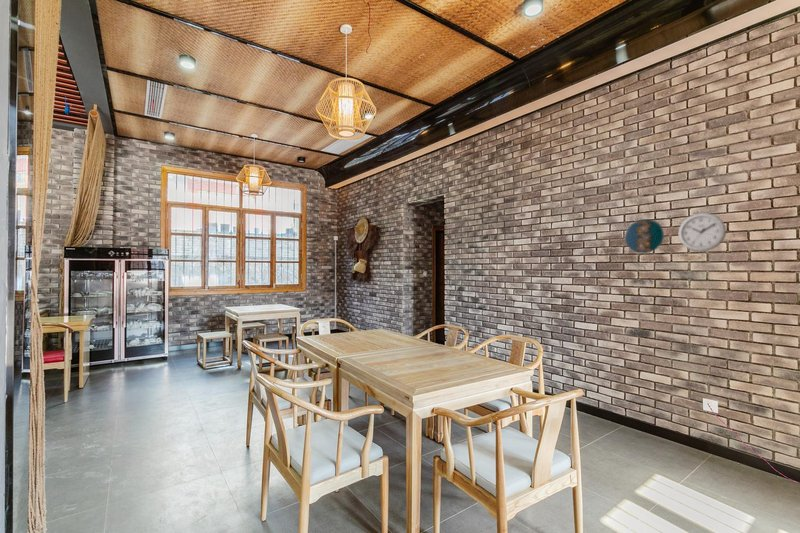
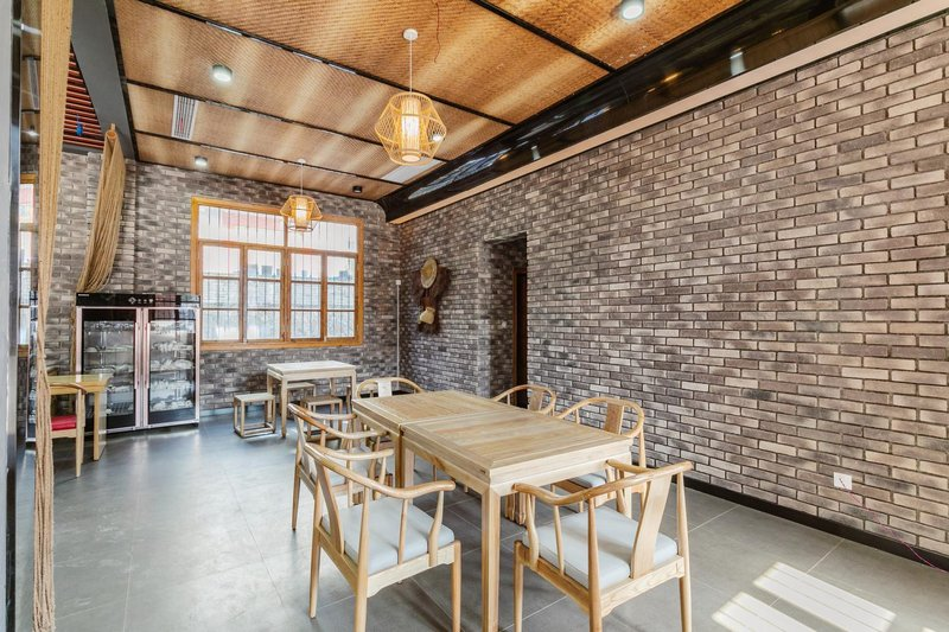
- wall clock [677,212,727,252]
- decorative plate [624,218,665,254]
